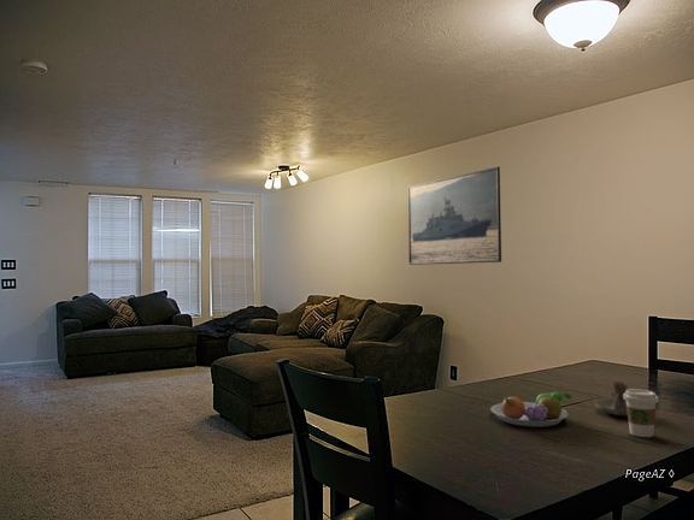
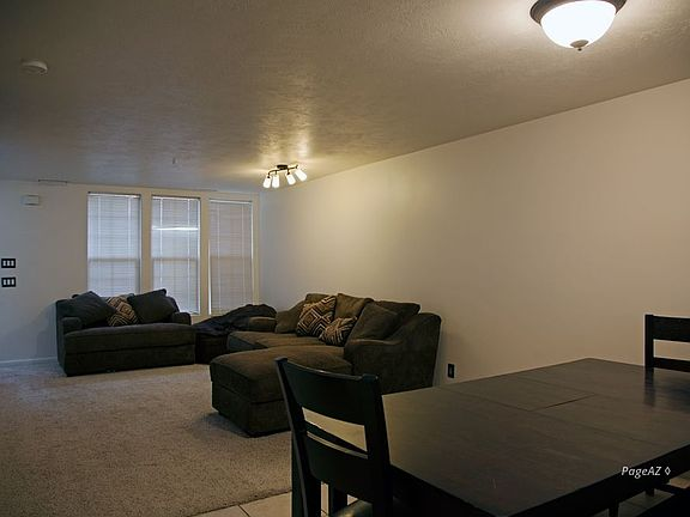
- candle holder [594,380,629,416]
- fruit bowl [489,391,572,427]
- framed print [407,166,502,266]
- coffee cup [623,388,660,438]
